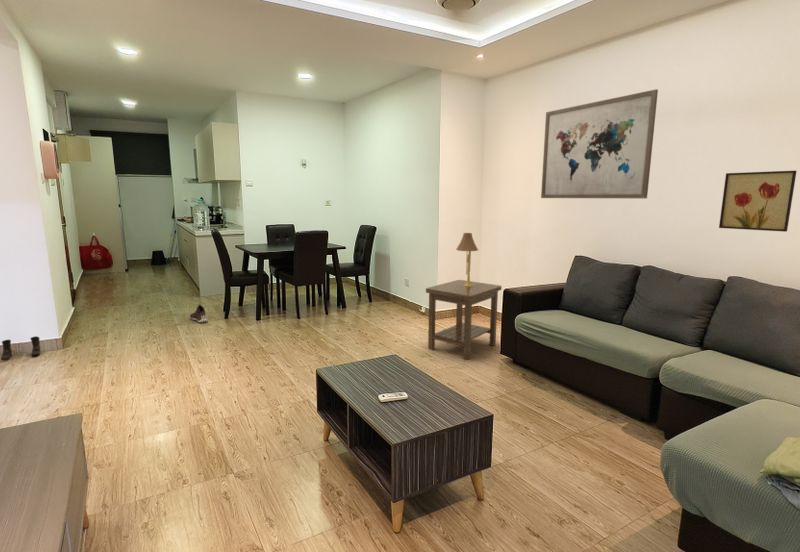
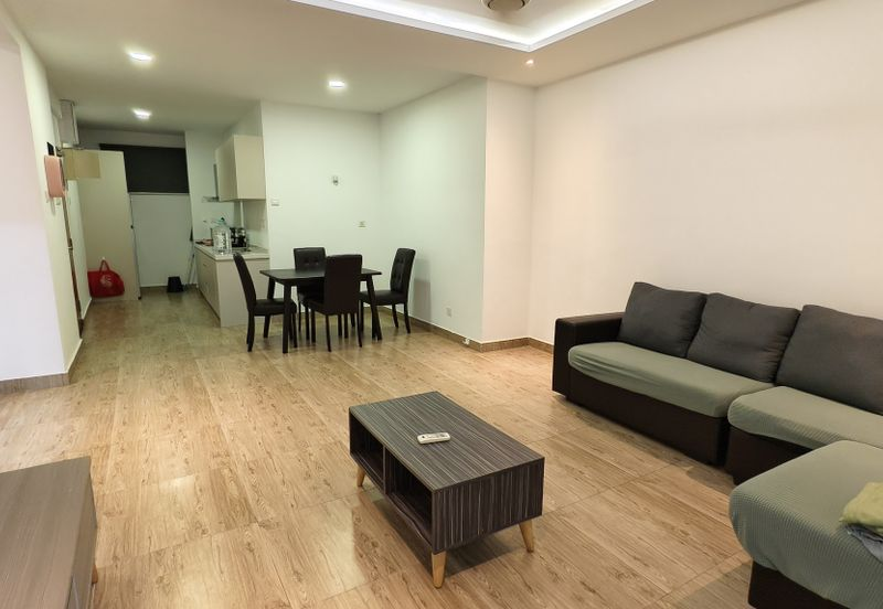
- wall art [718,170,798,233]
- boots [0,335,42,361]
- wall art [540,88,659,199]
- side table [425,279,502,361]
- sneaker [189,304,208,324]
- table lamp [455,232,479,286]
